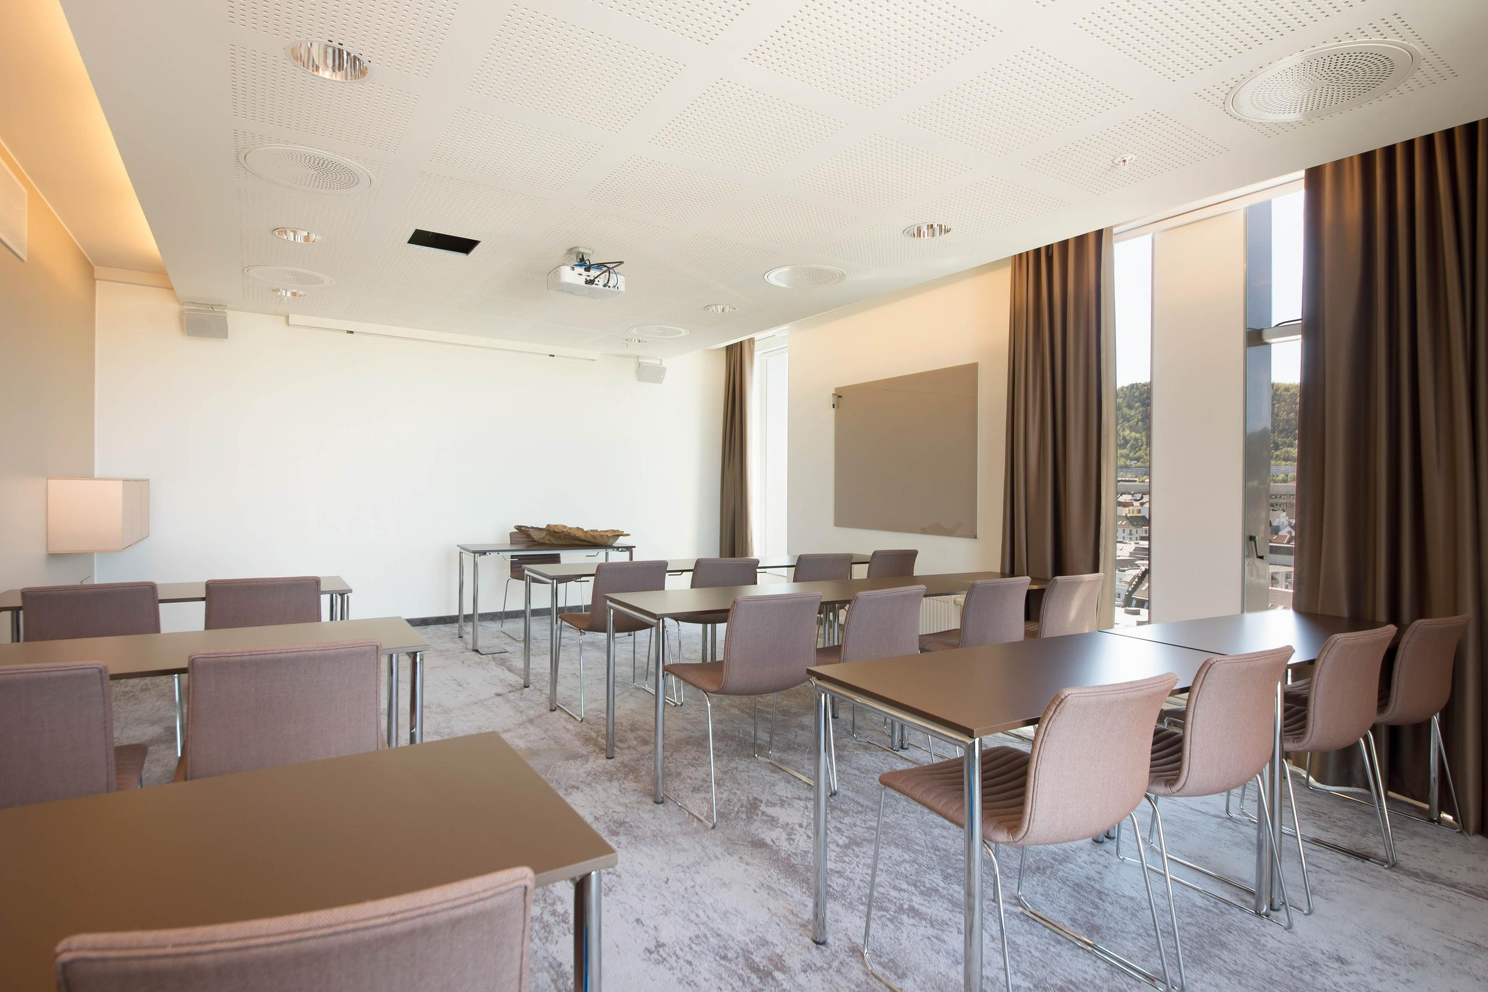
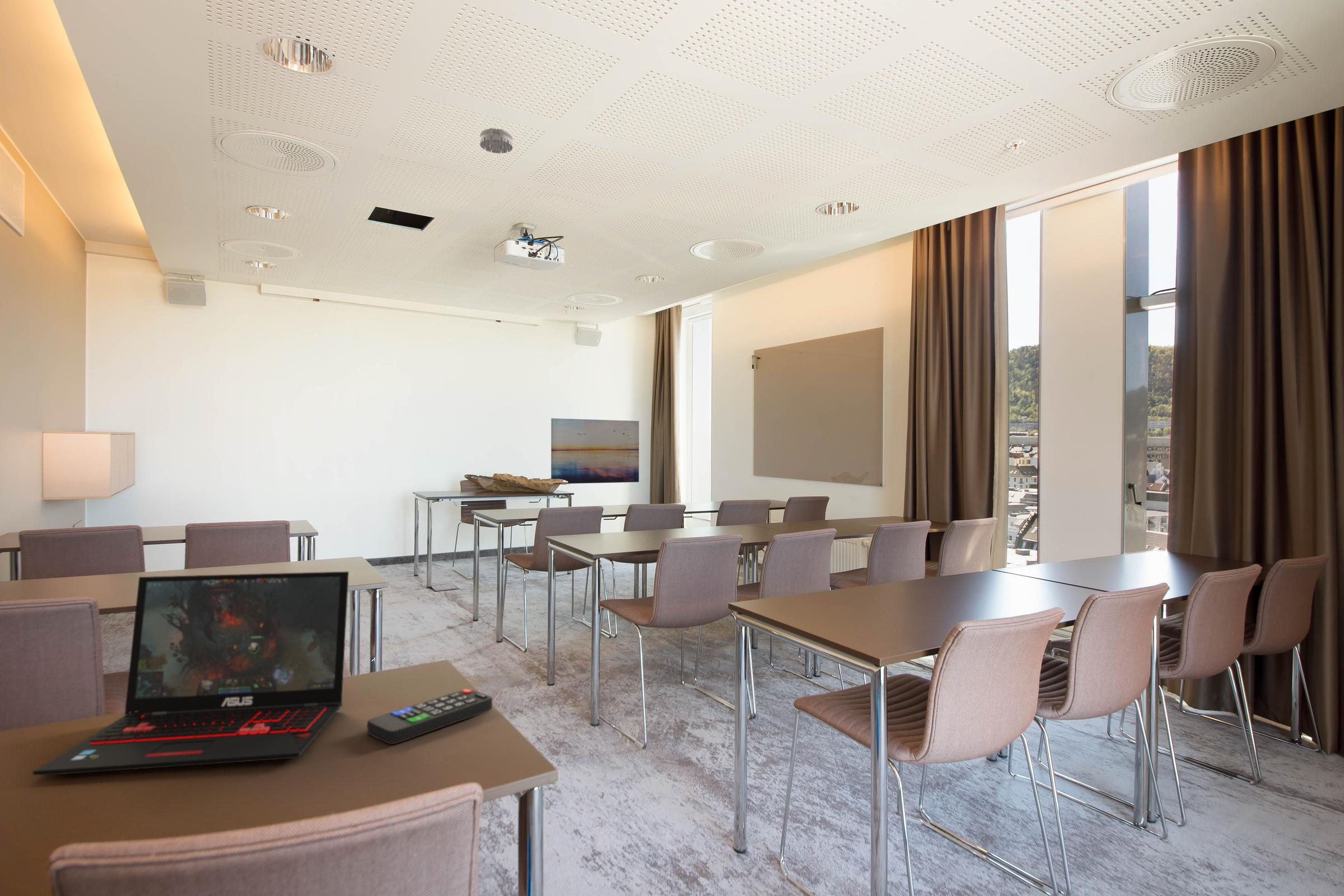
+ wall art [550,418,640,484]
+ remote control [367,688,493,745]
+ smoke detector [479,128,514,154]
+ laptop [32,571,349,776]
